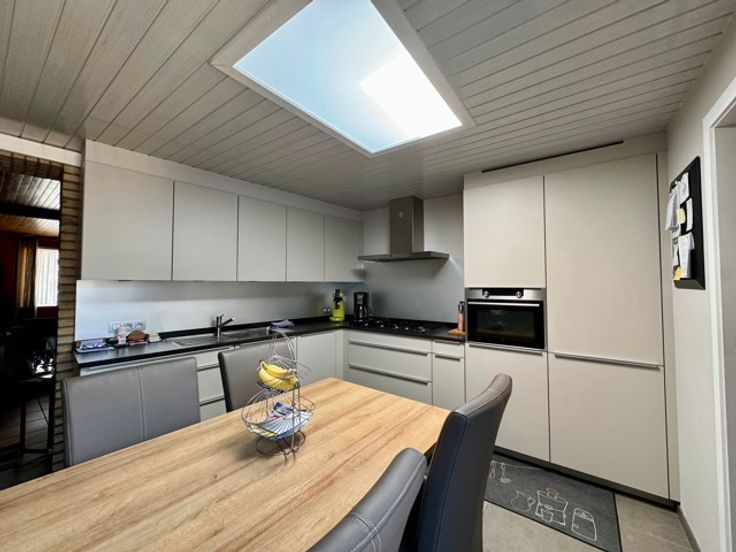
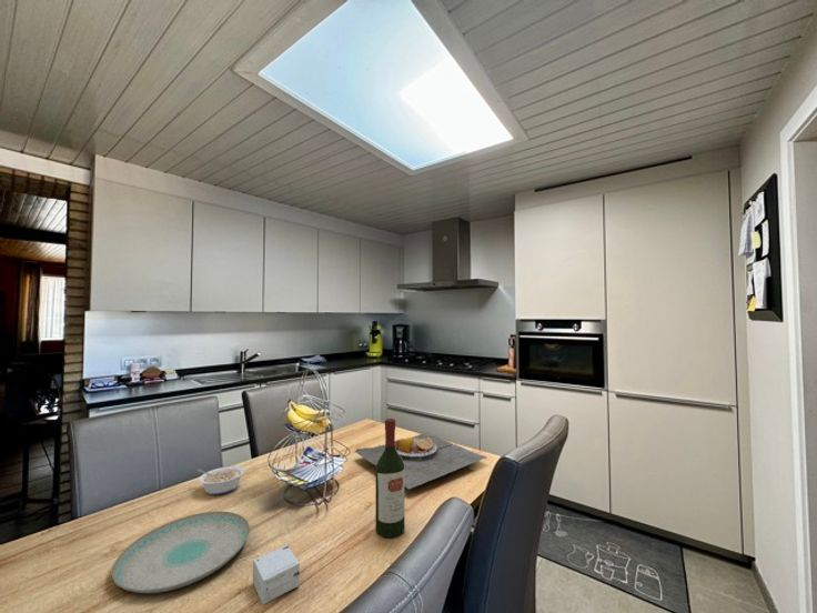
+ plate [353,431,487,490]
+ small box [252,544,301,605]
+ plate [111,511,251,594]
+ wine bottle [374,418,405,539]
+ legume [195,465,245,496]
